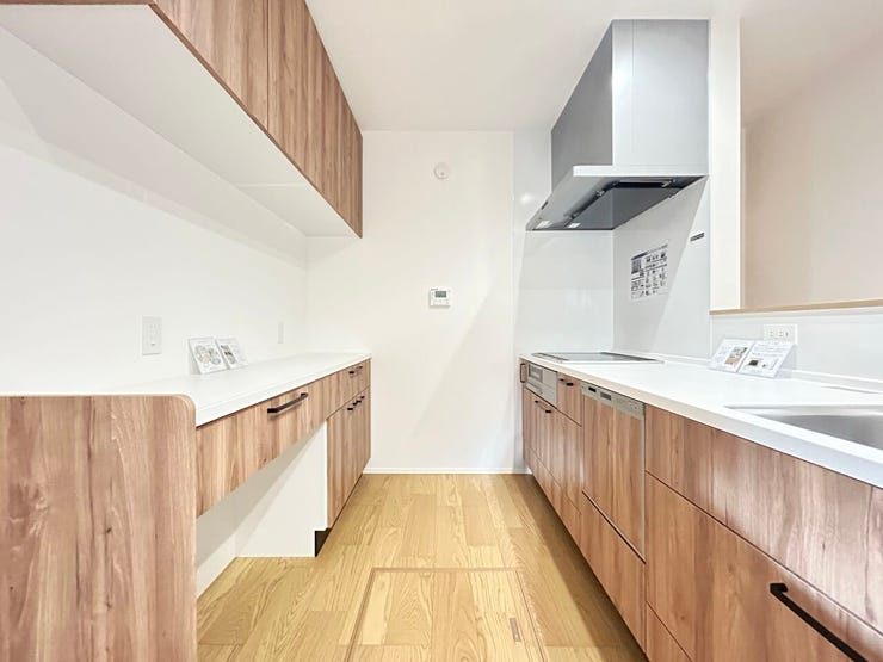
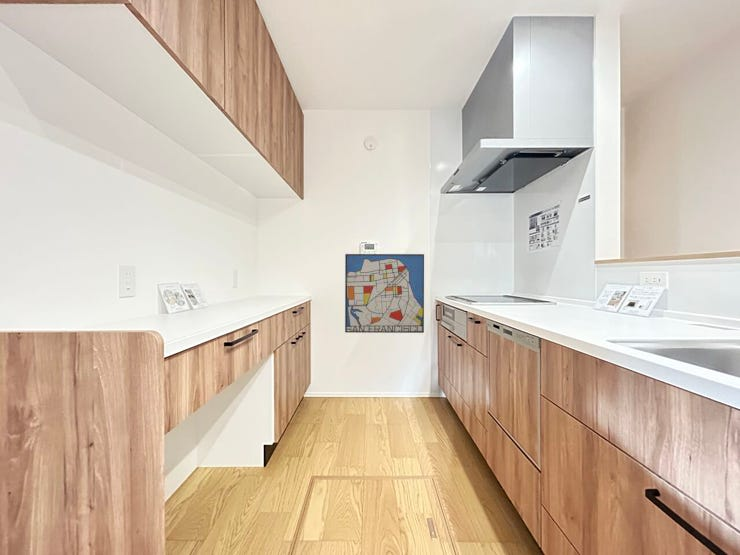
+ wall art [344,253,425,334]
